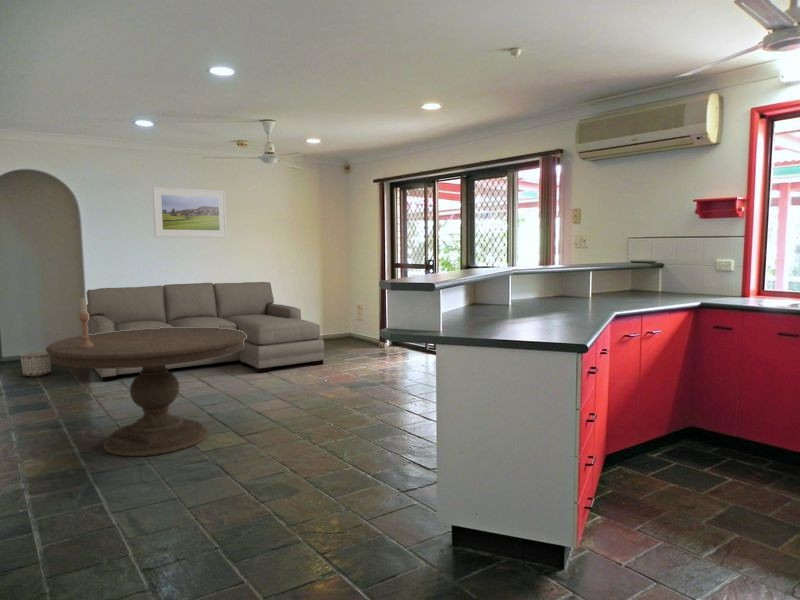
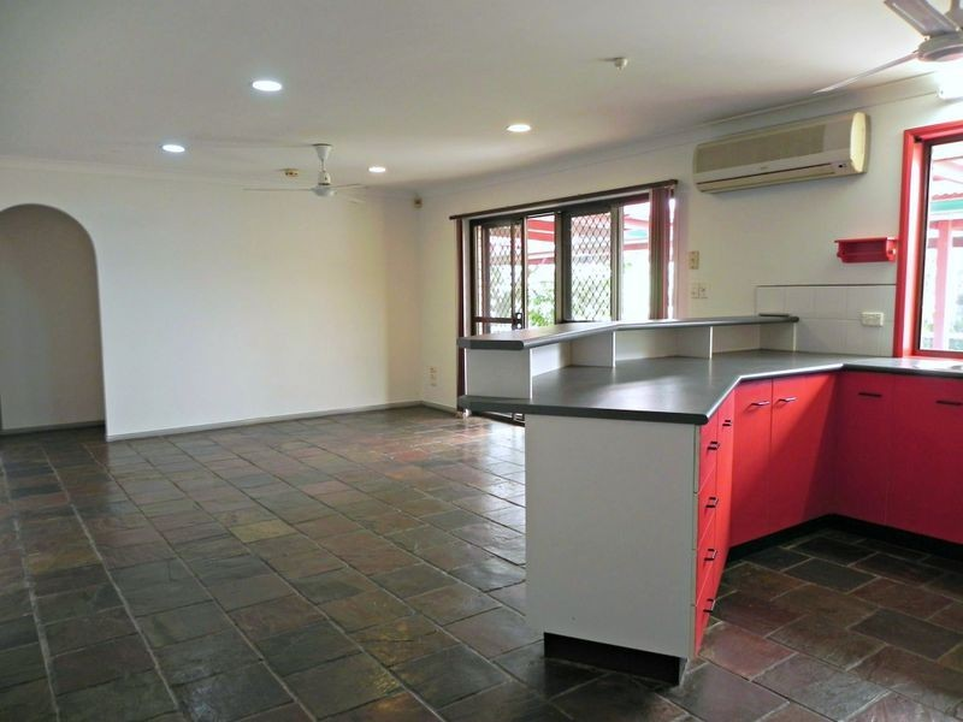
- sofa [86,281,325,382]
- dining table [45,327,247,457]
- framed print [152,186,228,239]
- candlestick [78,297,94,348]
- planter [19,351,52,378]
